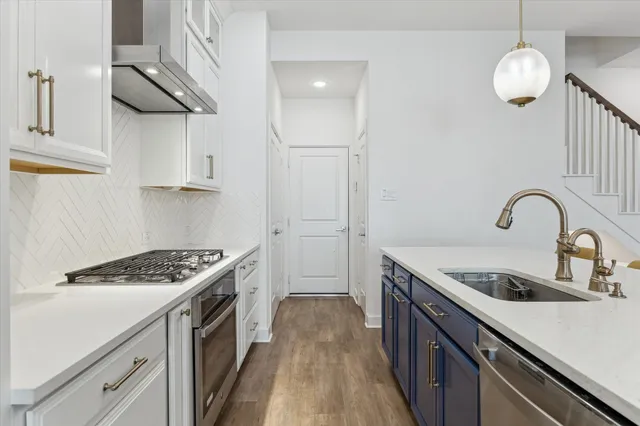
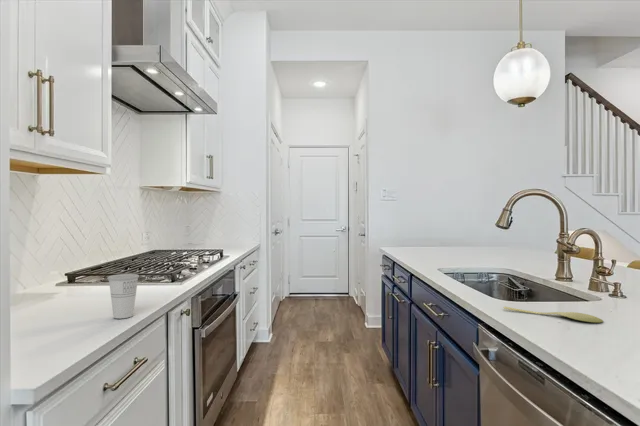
+ spoon [503,306,604,324]
+ cup [107,273,140,319]
